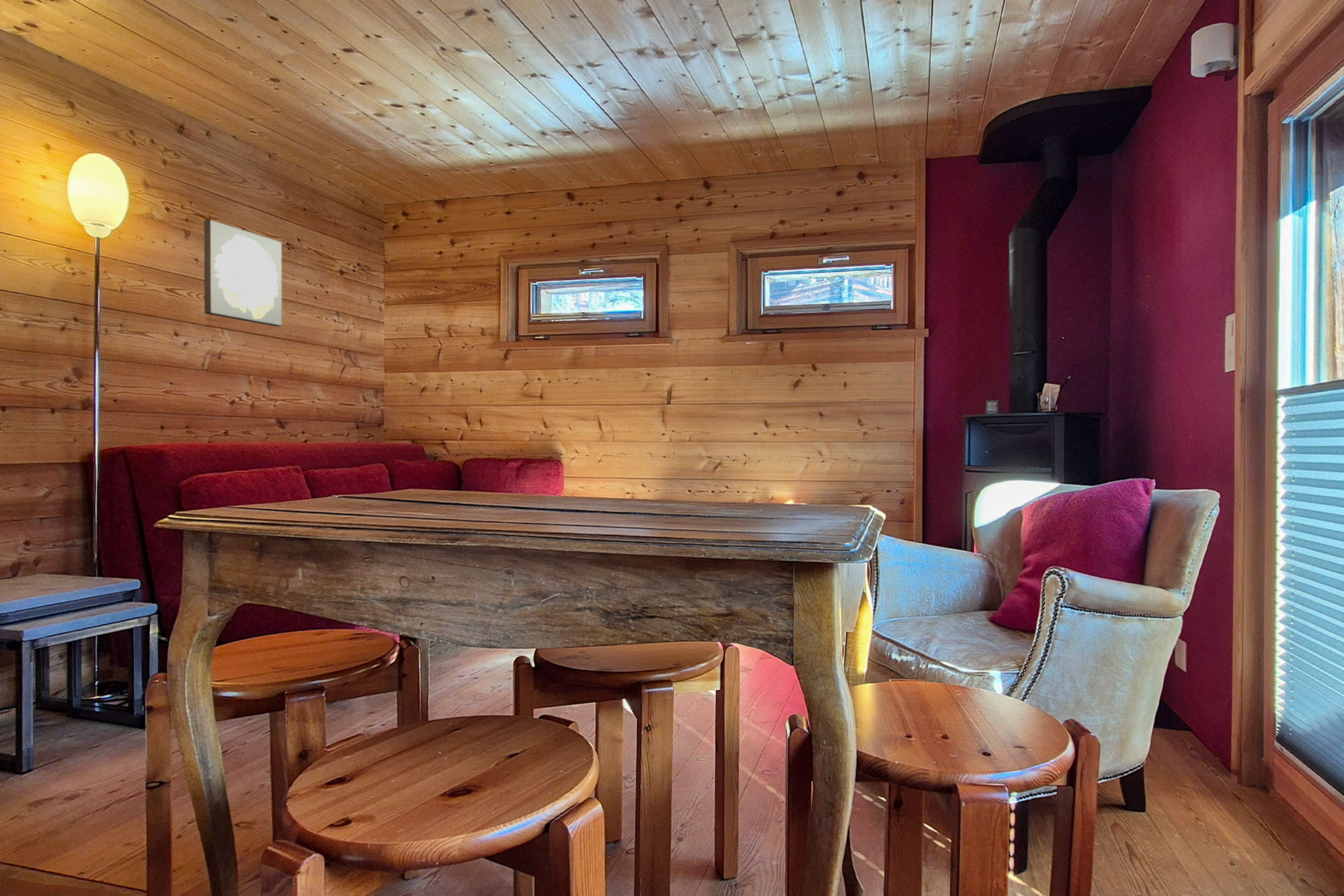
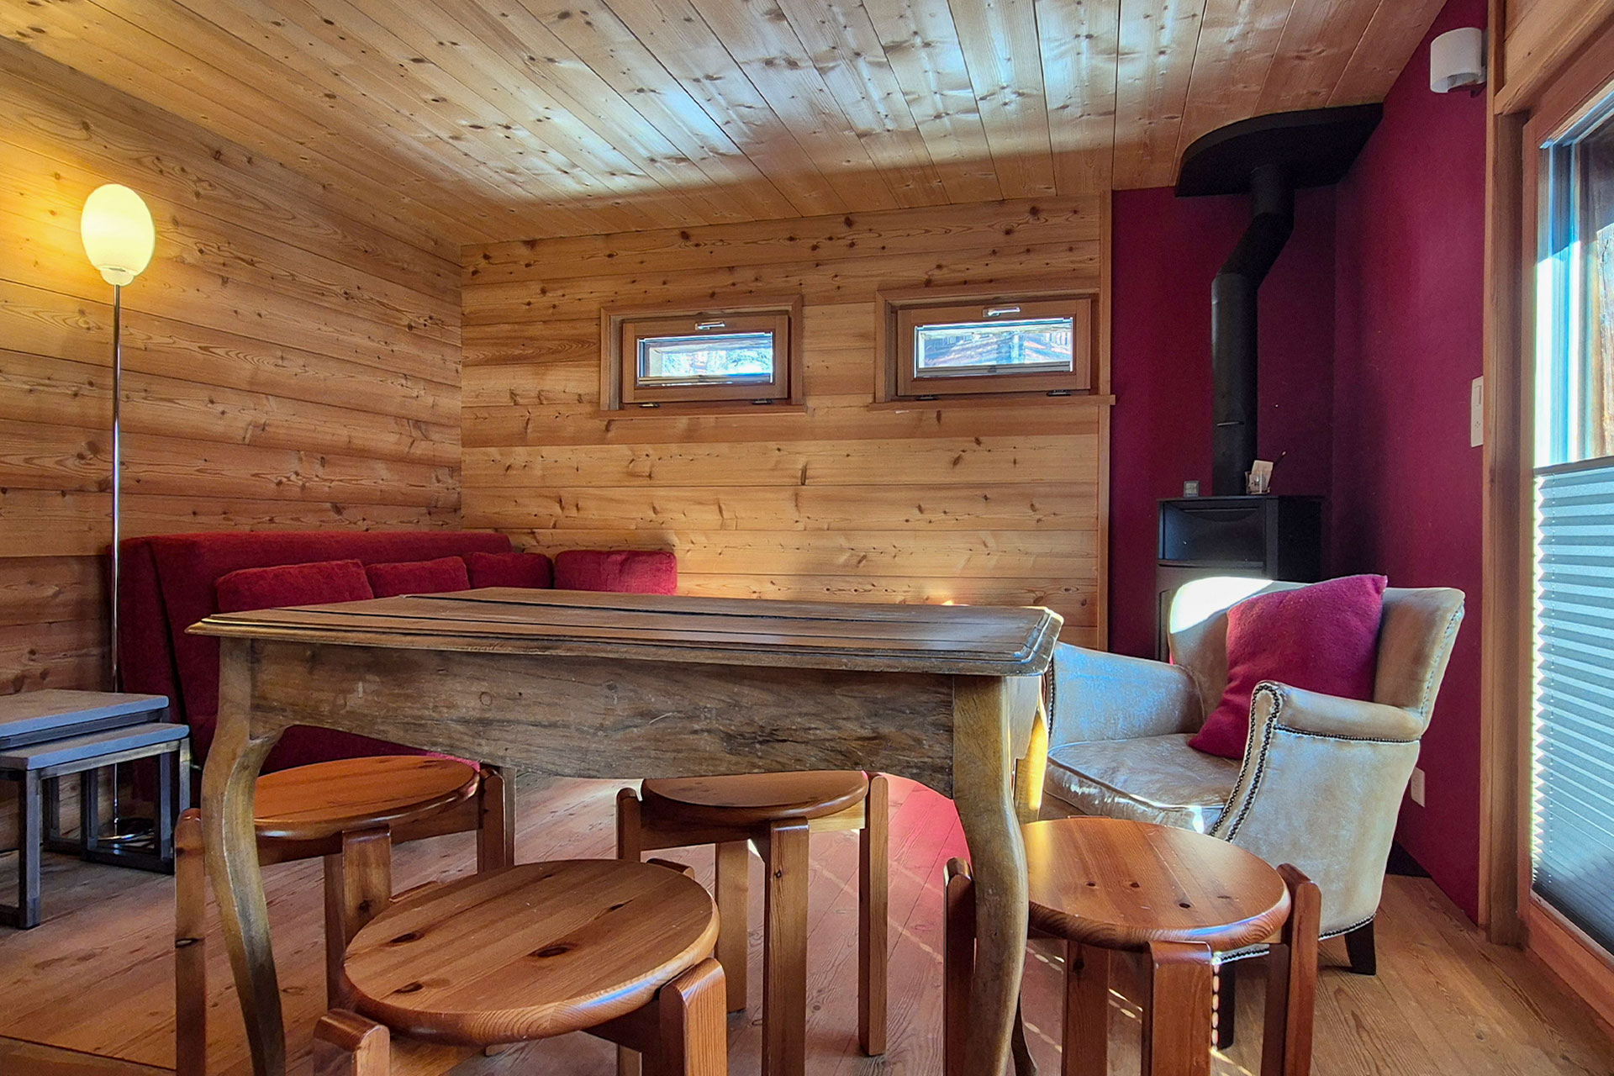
- wall art [203,219,283,327]
